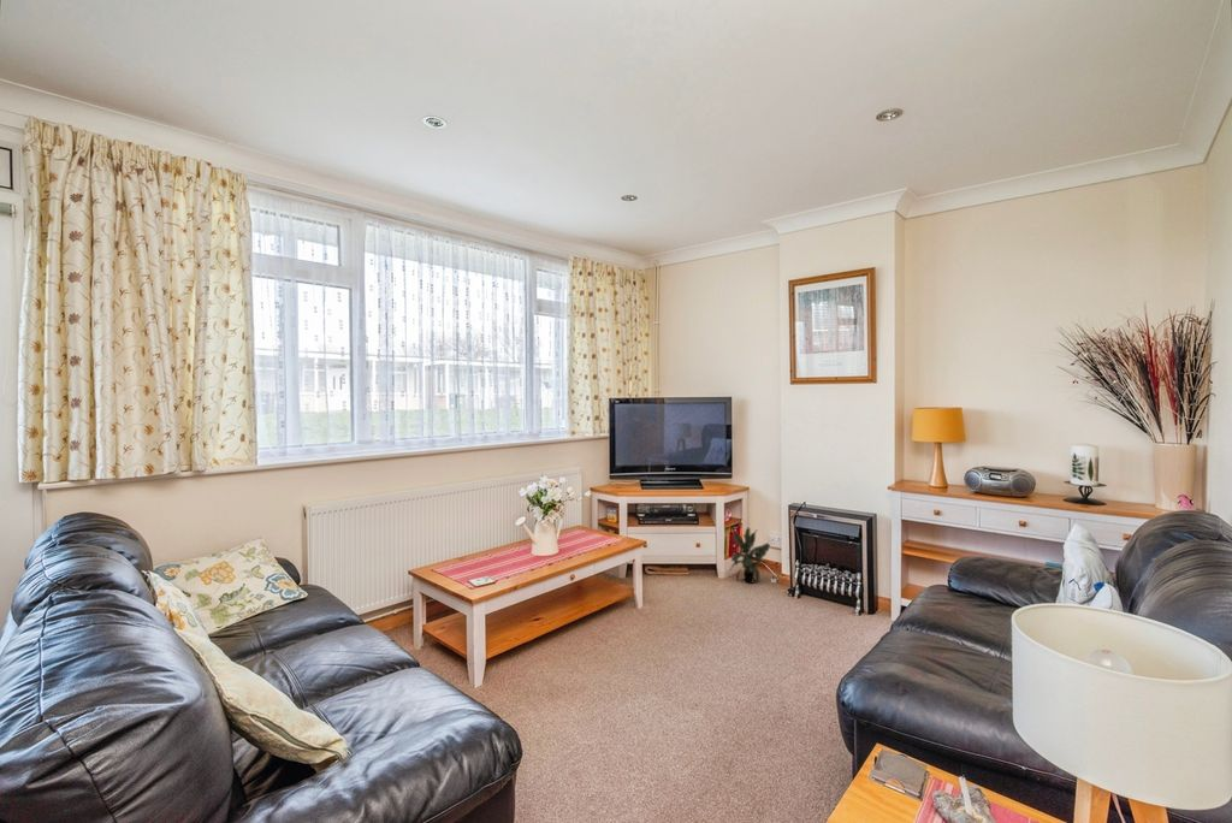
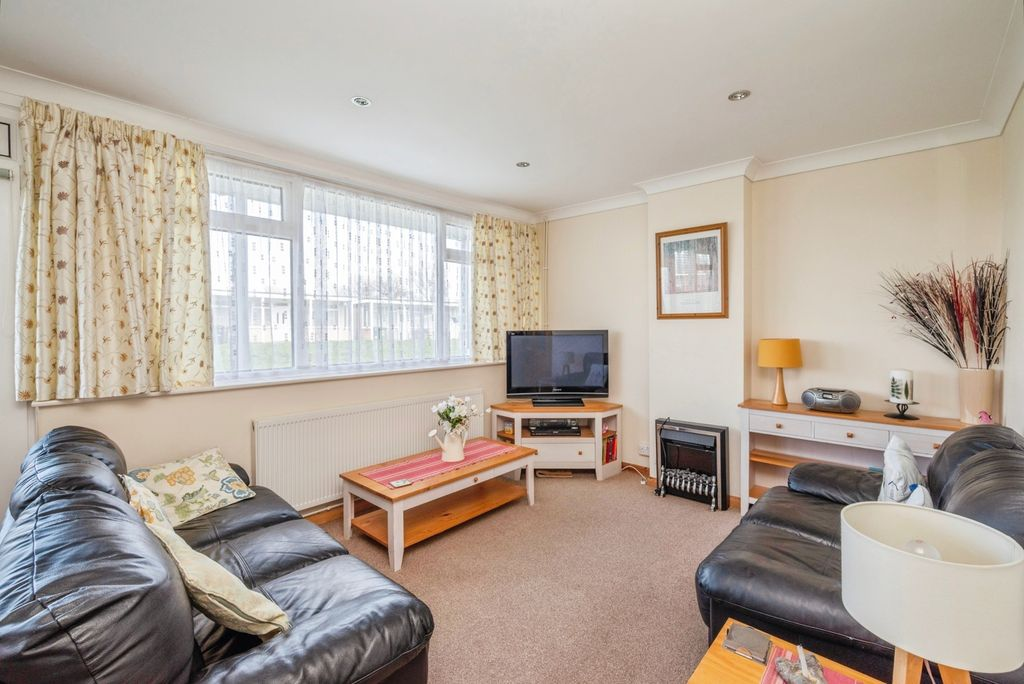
- potted plant [727,527,771,585]
